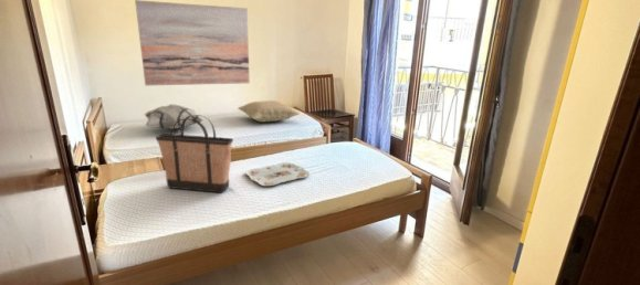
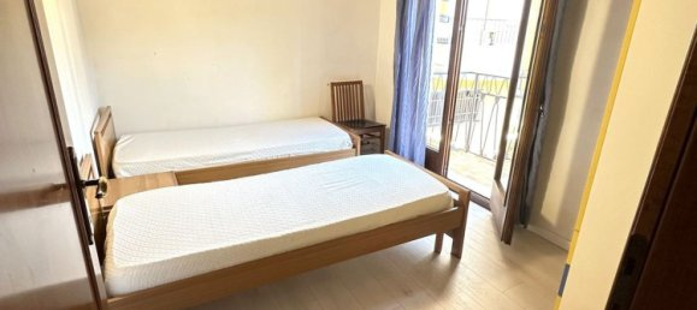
- pillow [237,99,301,124]
- decorative pillow [144,103,203,130]
- serving tray [245,161,311,187]
- shopping bag [155,114,234,194]
- wall art [134,0,251,86]
